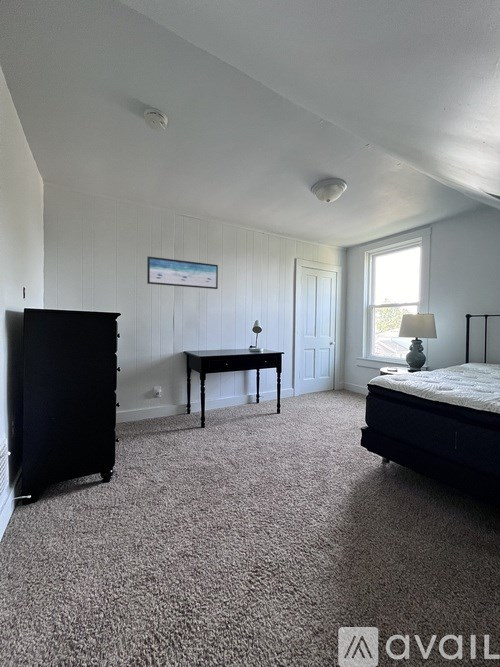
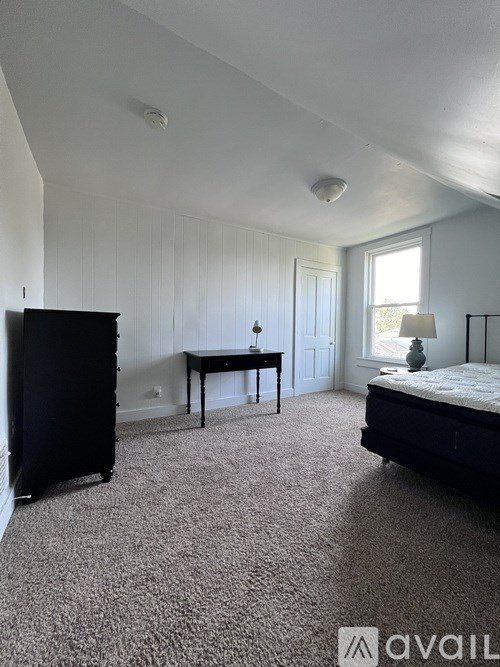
- wall art [146,255,219,290]
